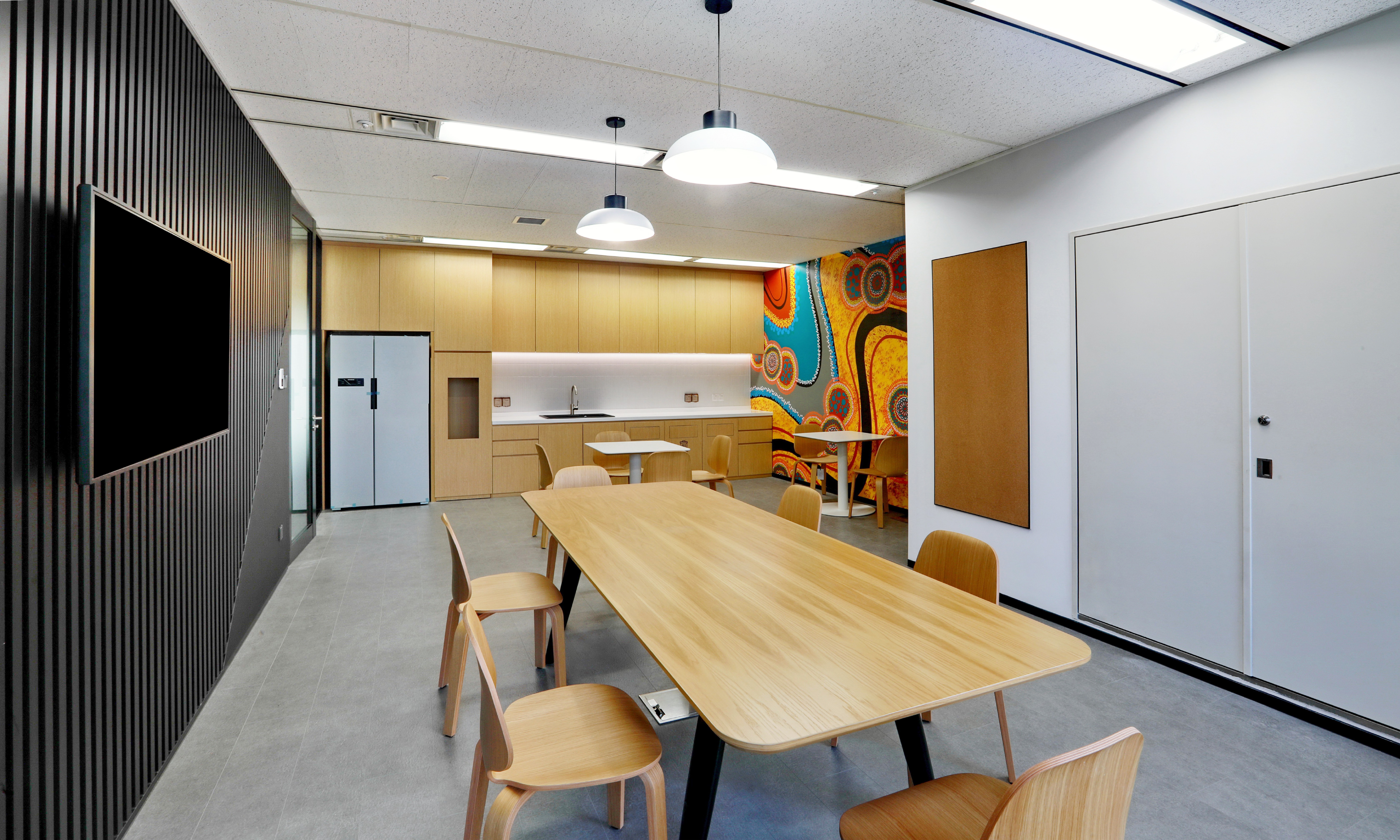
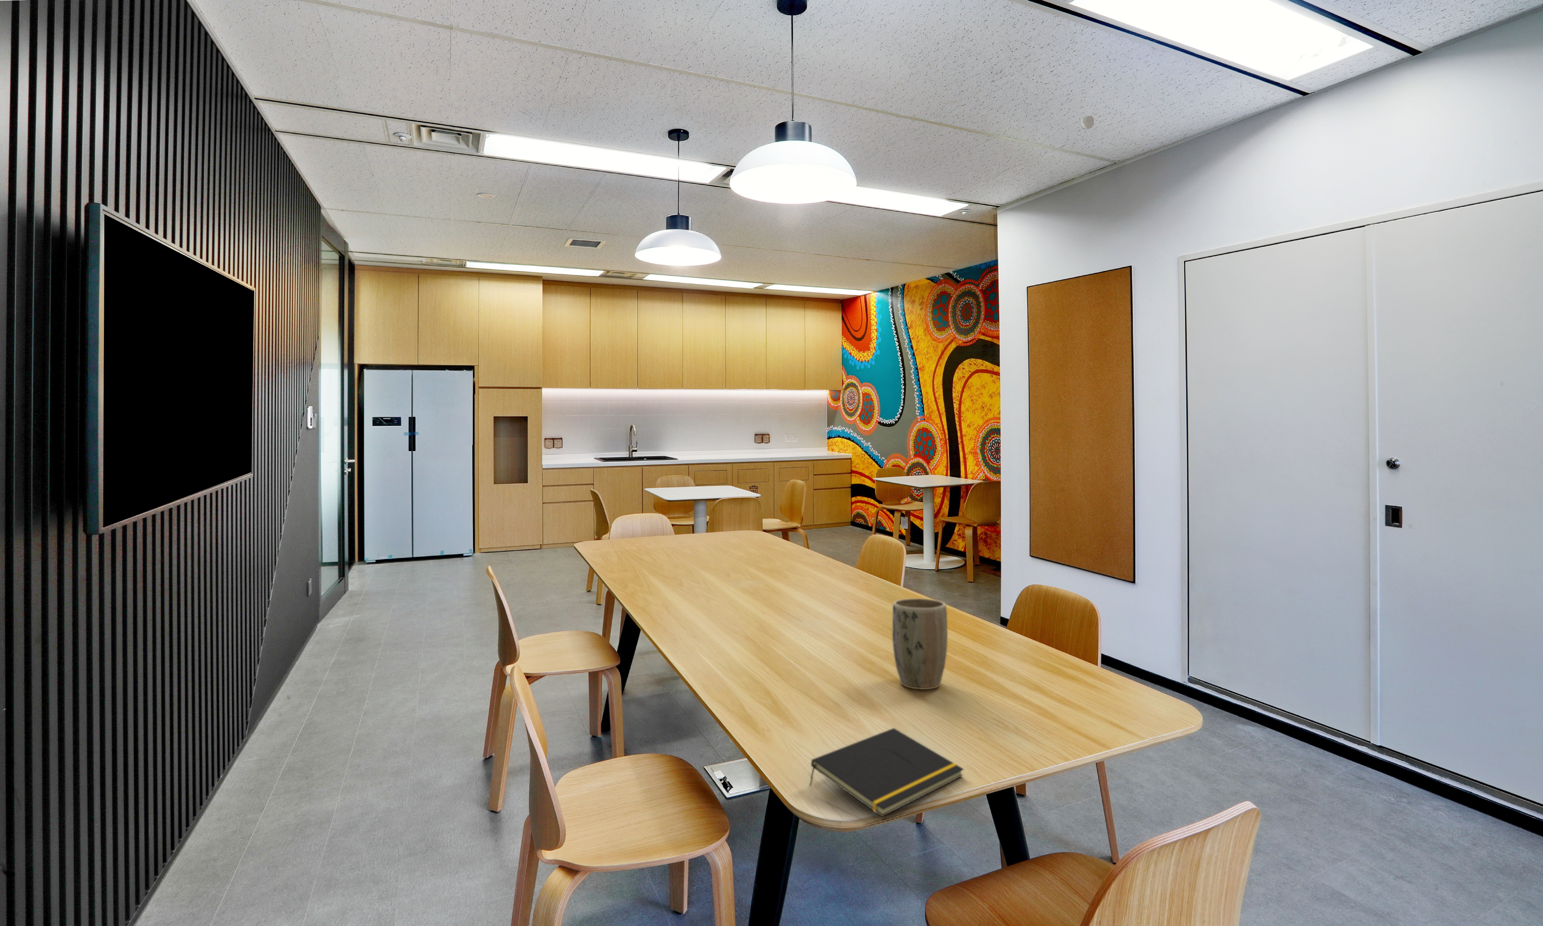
+ notepad [809,728,964,817]
+ plant pot [892,597,948,690]
+ smoke detector [1081,116,1094,130]
